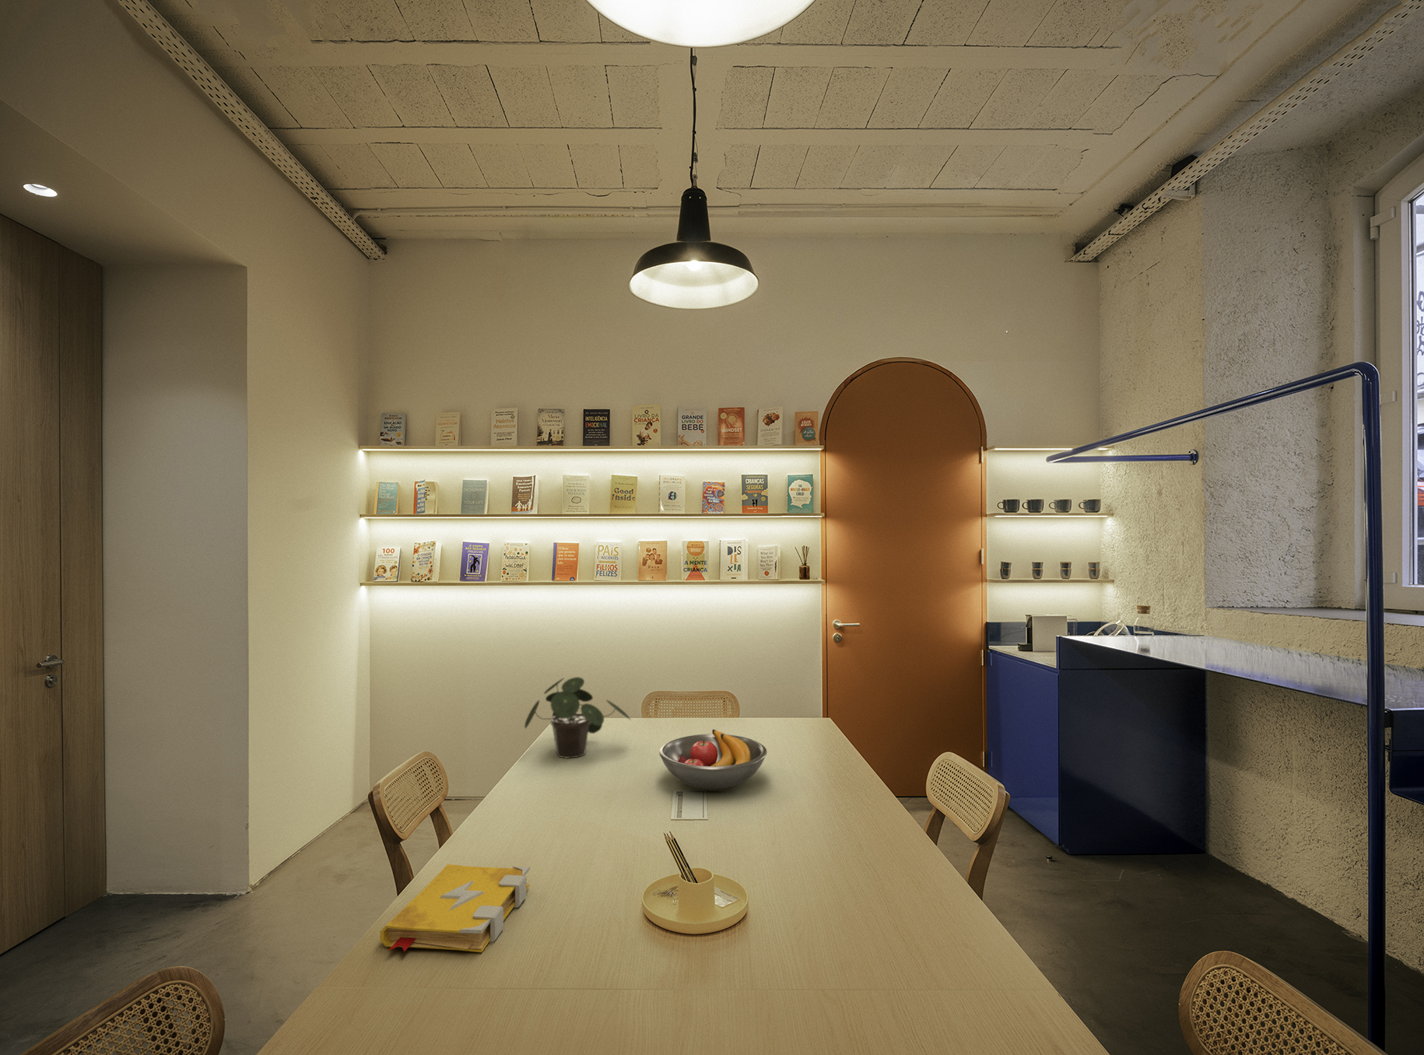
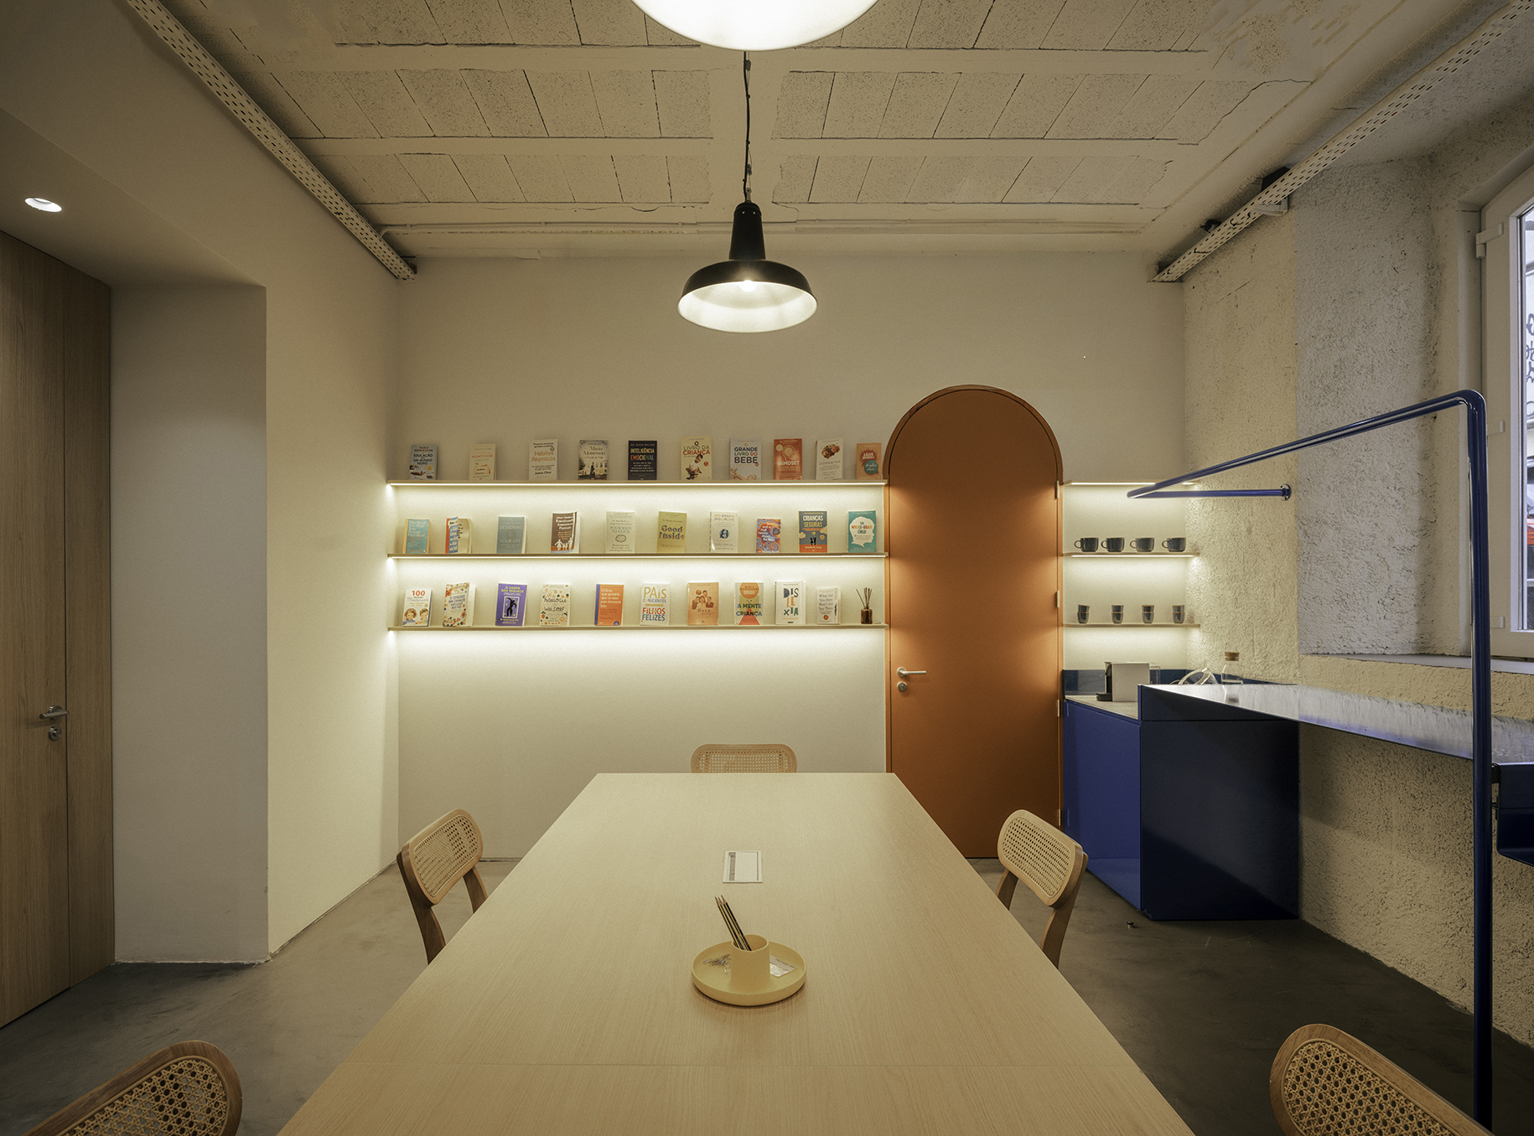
- spell book [380,863,531,953]
- potted plant [524,676,632,759]
- fruit bowl [658,728,768,790]
